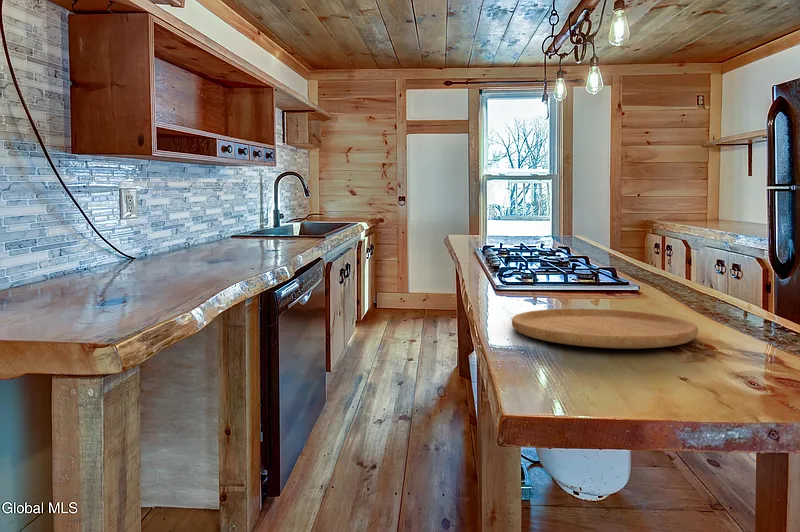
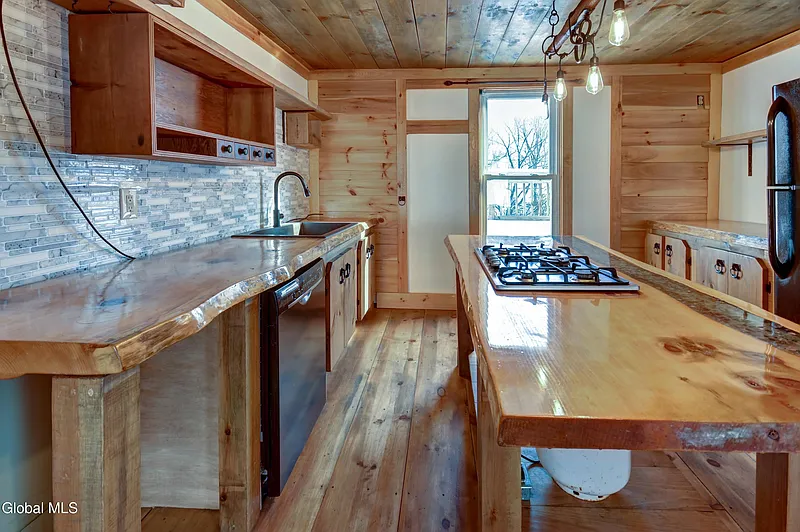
- cutting board [511,308,699,349]
